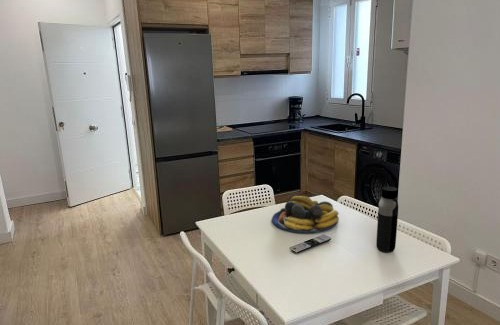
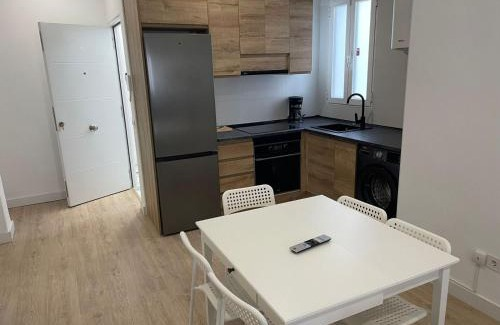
- fruit bowl [271,195,340,234]
- water bottle [375,185,399,254]
